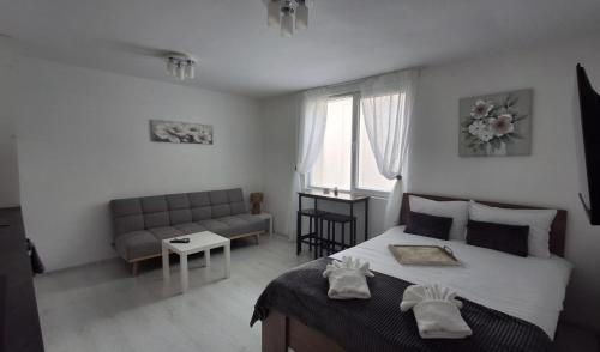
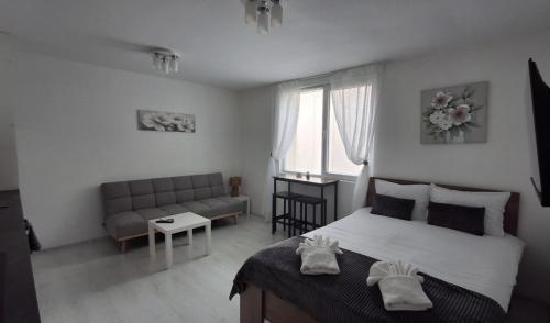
- serving tray [386,243,462,267]
